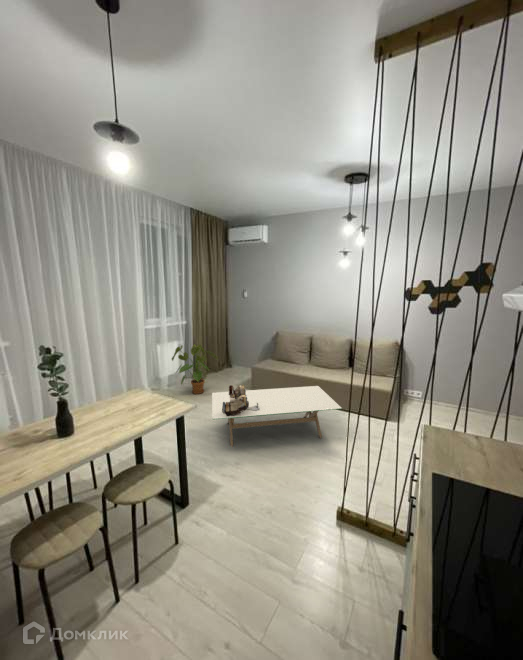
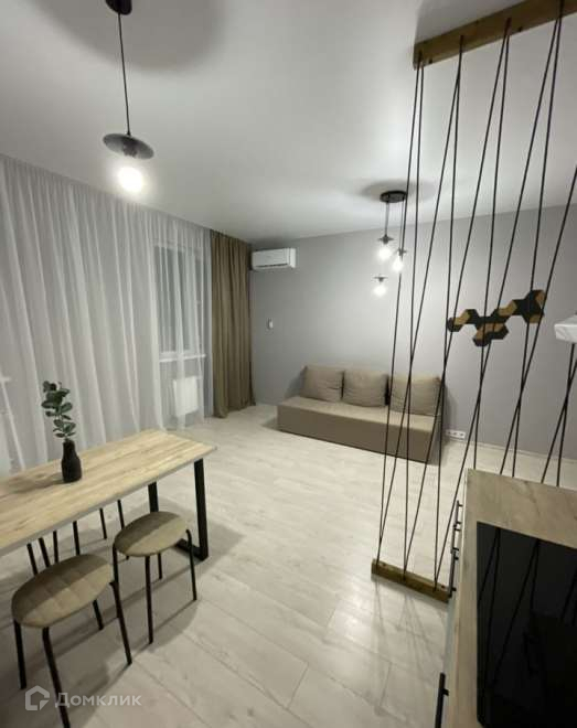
- ruined building [222,384,260,416]
- house plant [171,343,219,395]
- coffee table [211,385,343,447]
